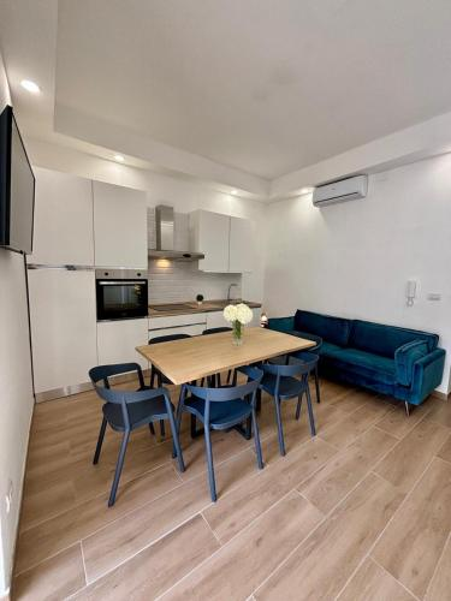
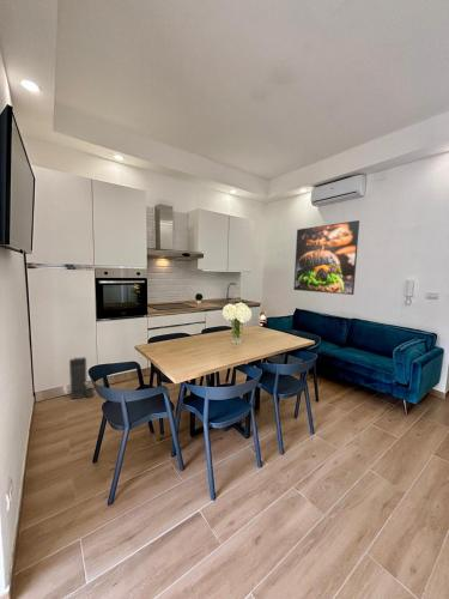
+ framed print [292,219,360,296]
+ canister [68,356,95,400]
